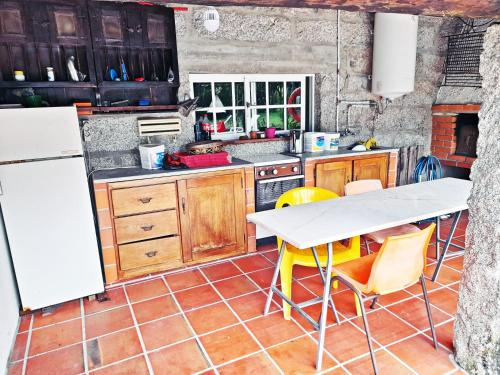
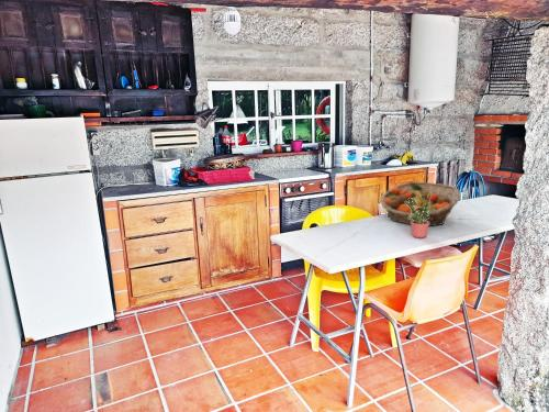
+ fruit basket [379,181,462,227]
+ potted plant [405,192,432,240]
